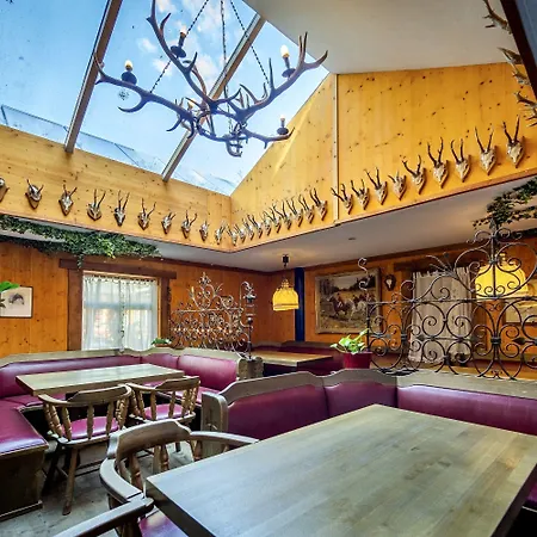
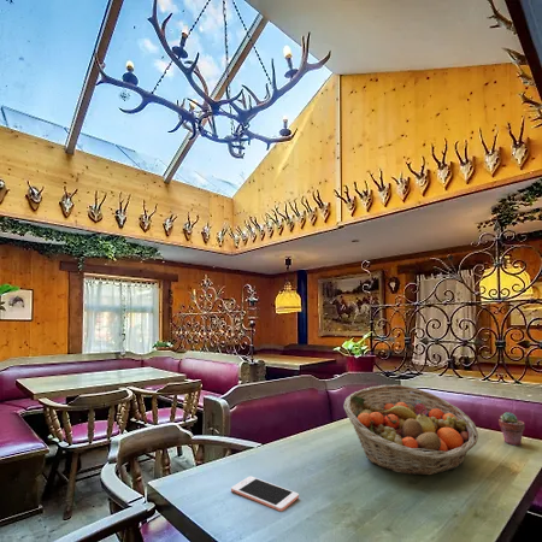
+ fruit basket [342,384,479,476]
+ cell phone [230,475,300,512]
+ potted succulent [497,411,526,447]
